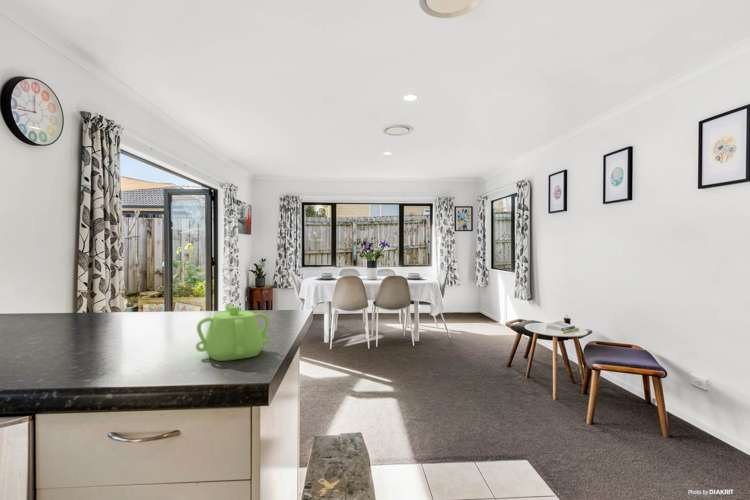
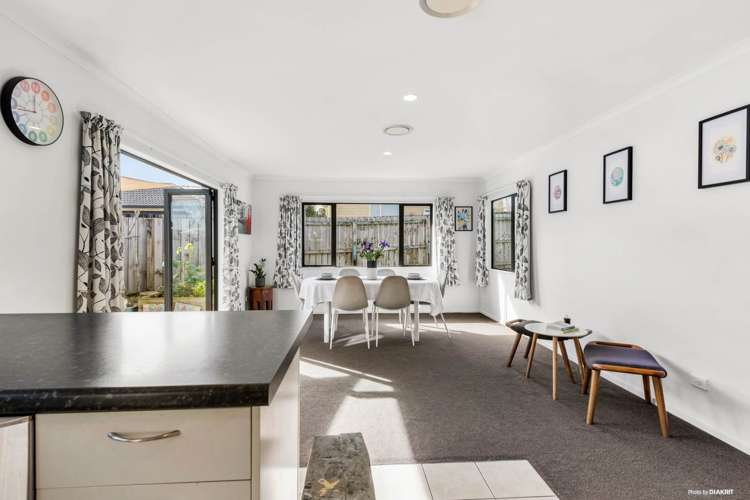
- teapot [195,302,271,362]
